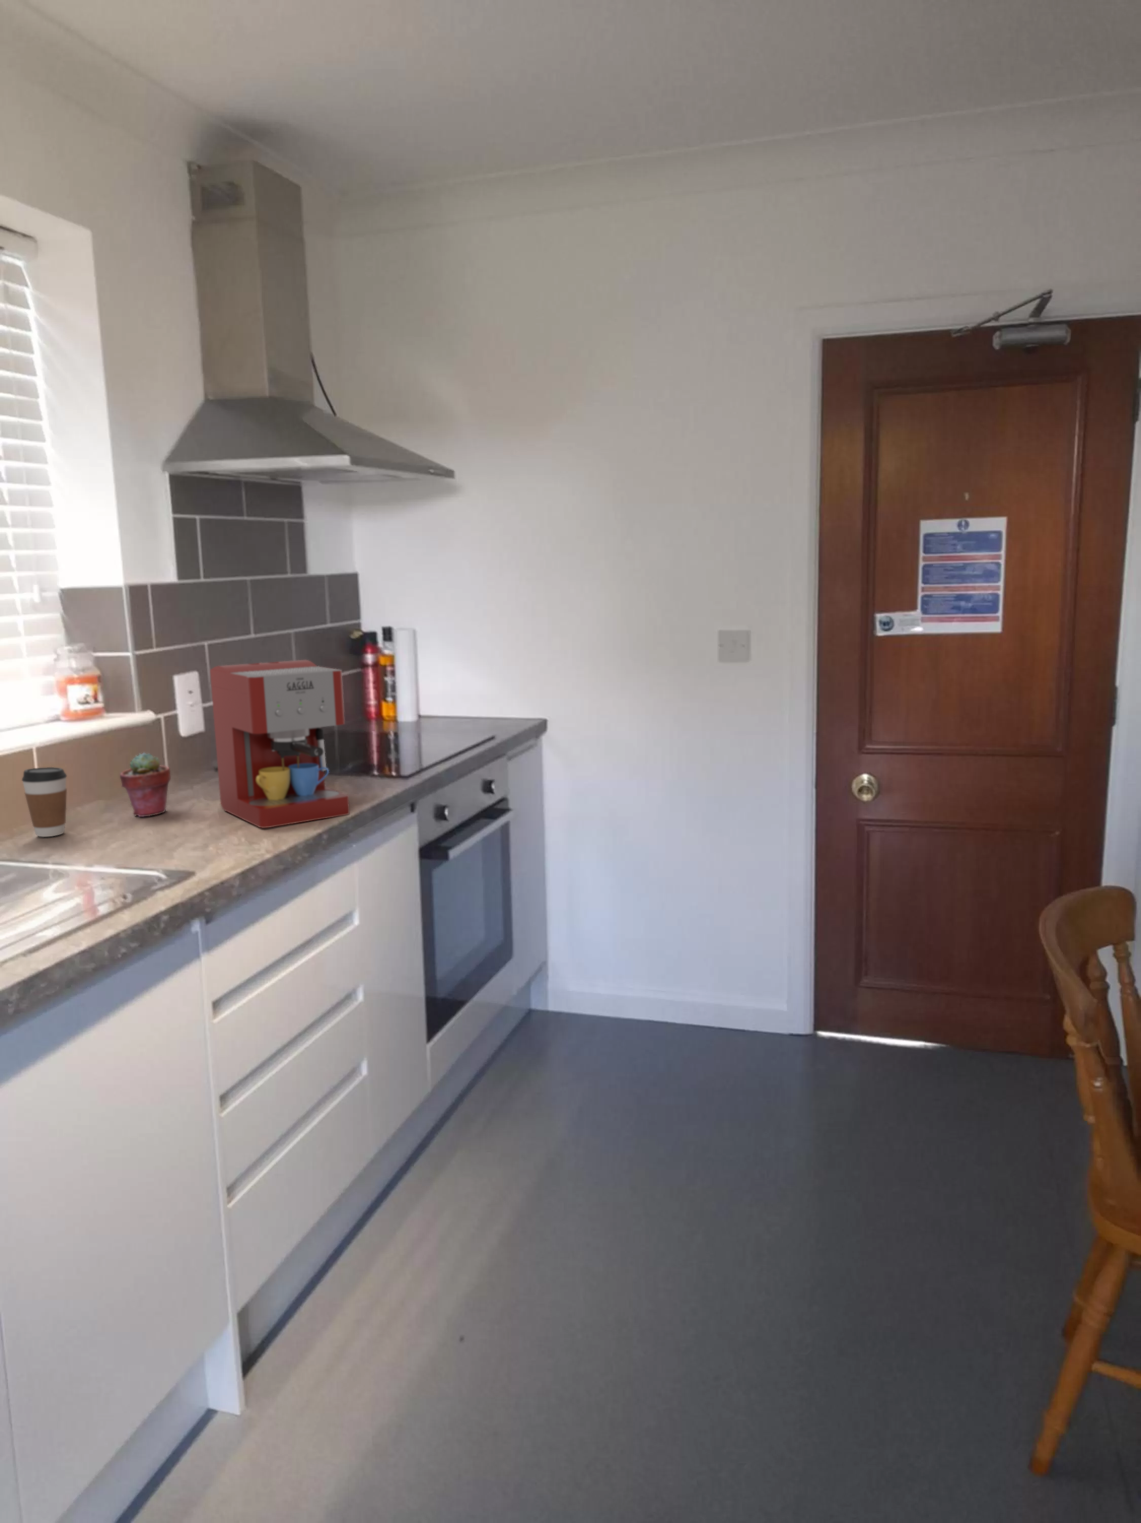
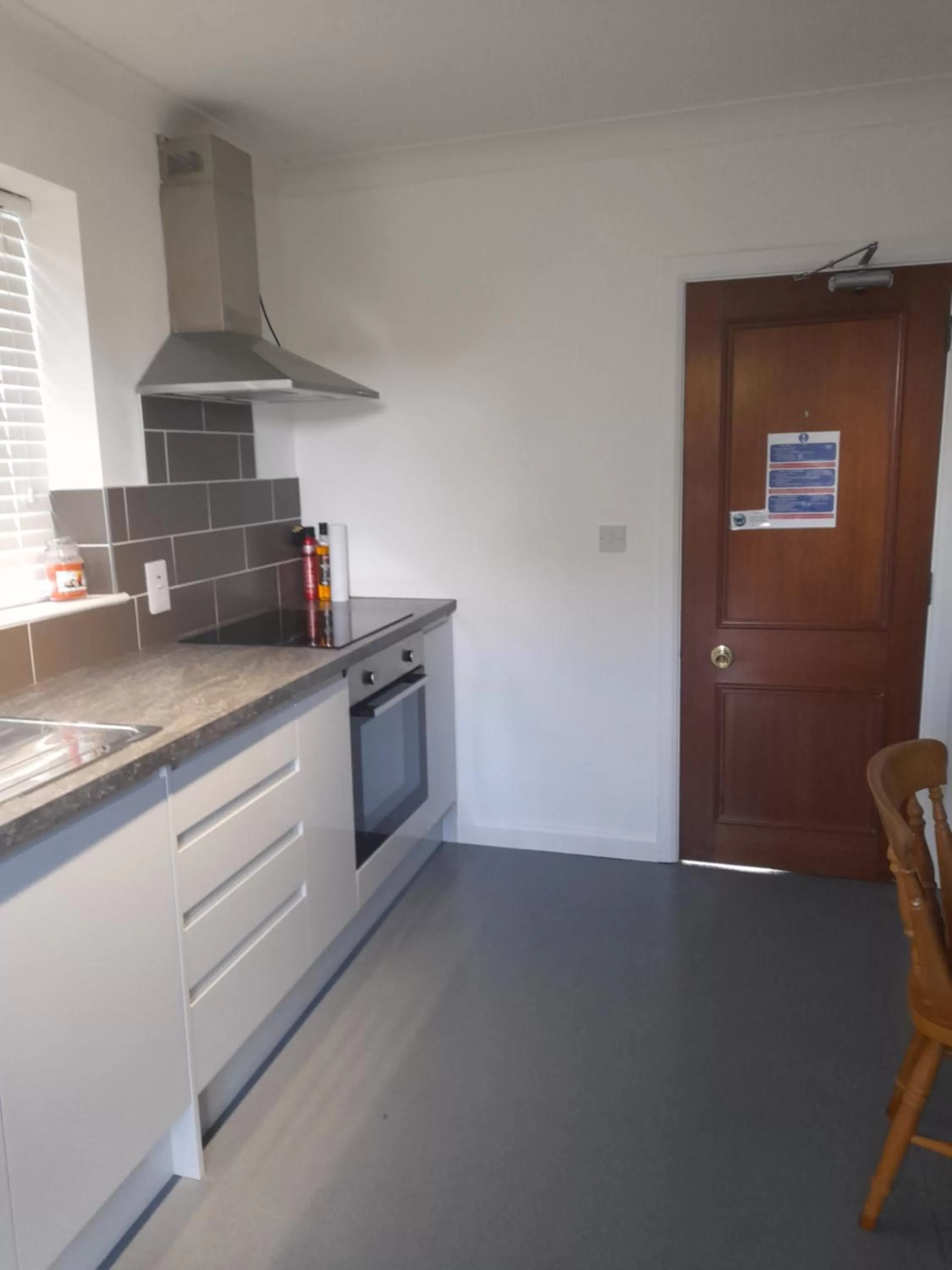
- potted succulent [119,752,171,818]
- coffee cup [22,766,67,837]
- coffee maker [210,660,350,829]
